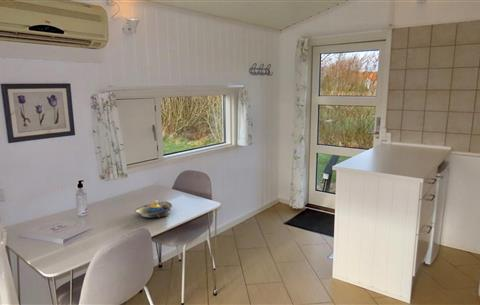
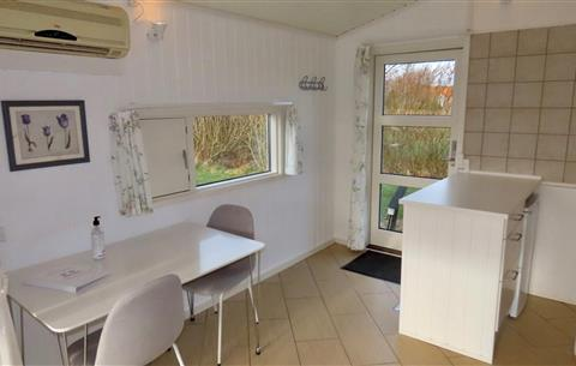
- decorative bowl [134,198,173,219]
